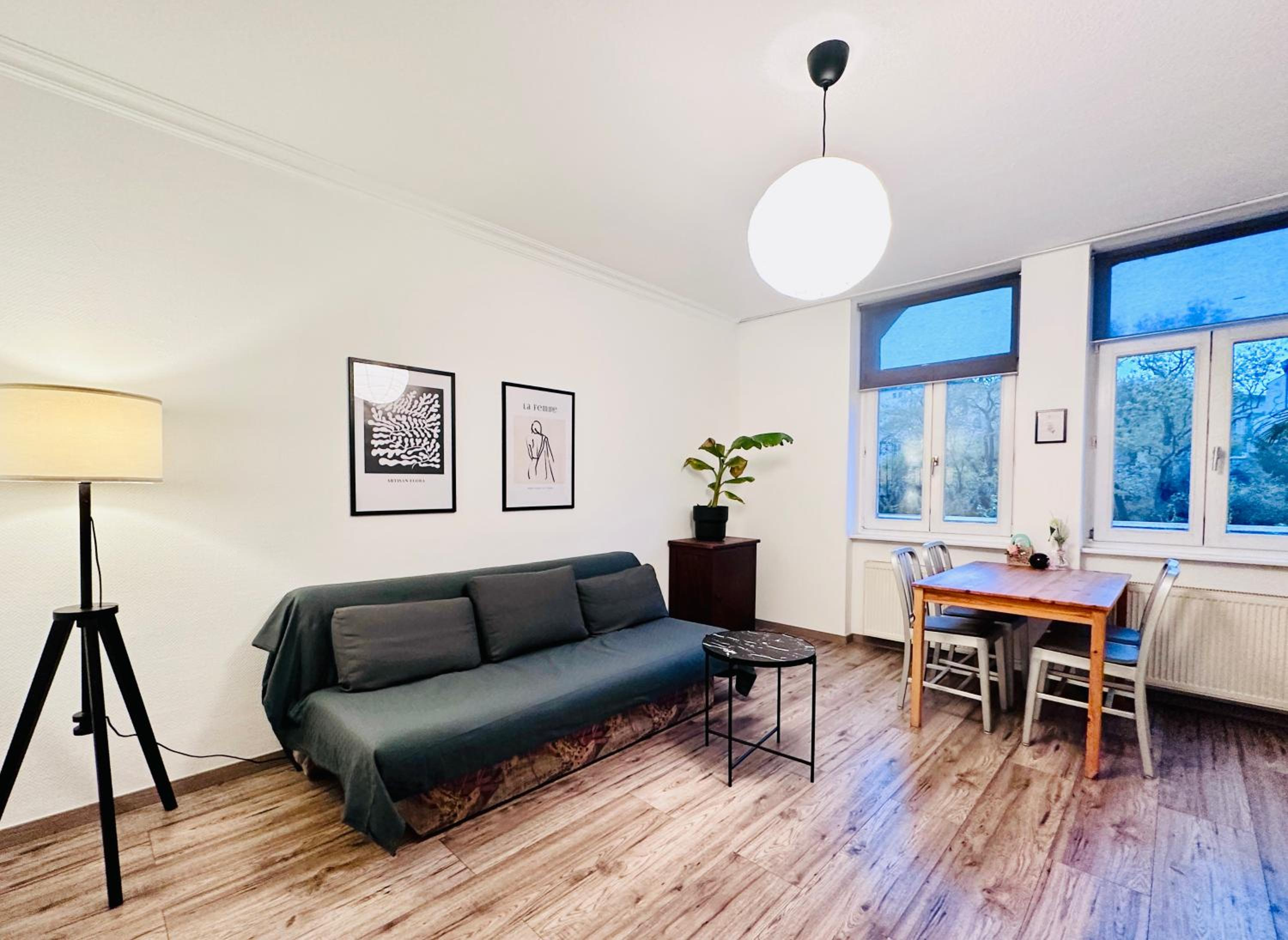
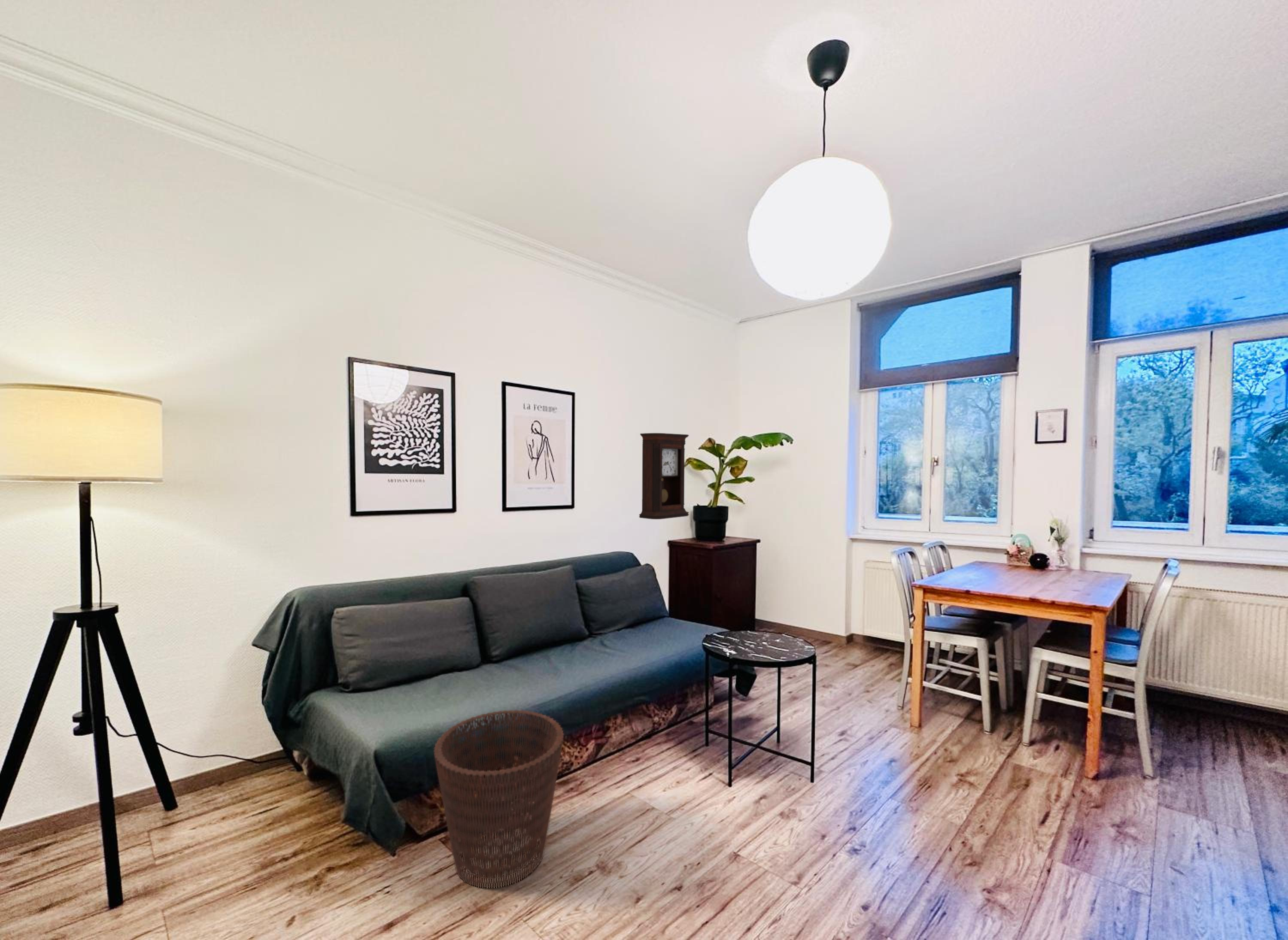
+ pendulum clock [638,433,690,520]
+ basket [433,710,565,889]
